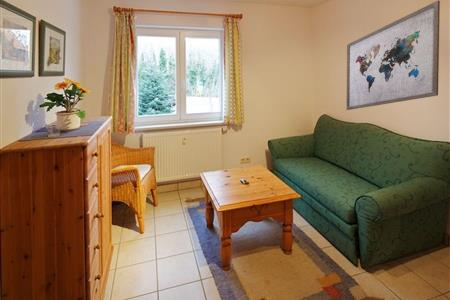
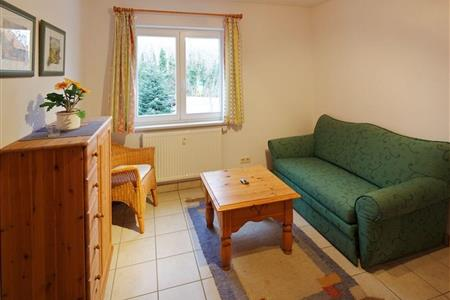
- wall art [346,0,441,111]
